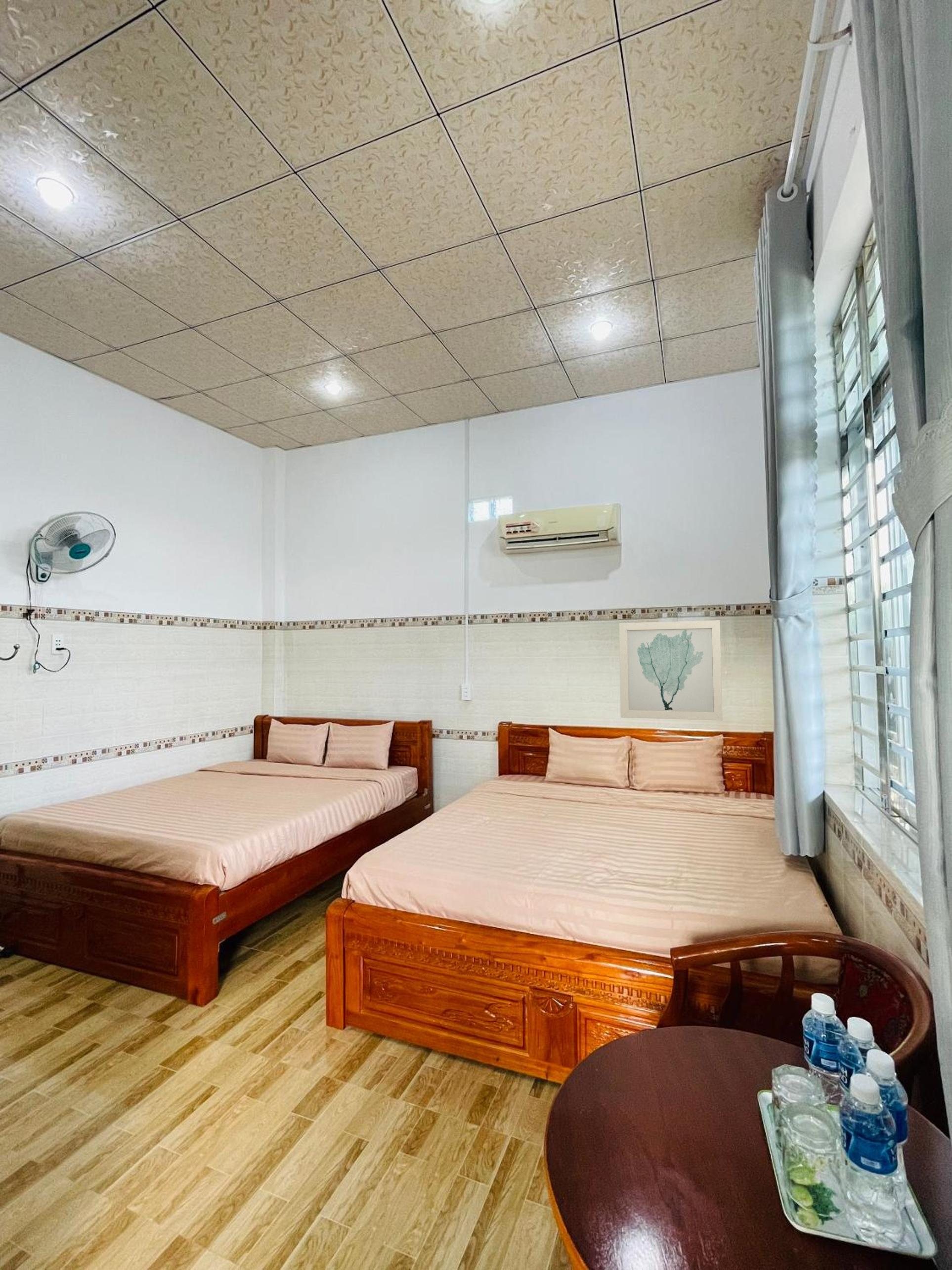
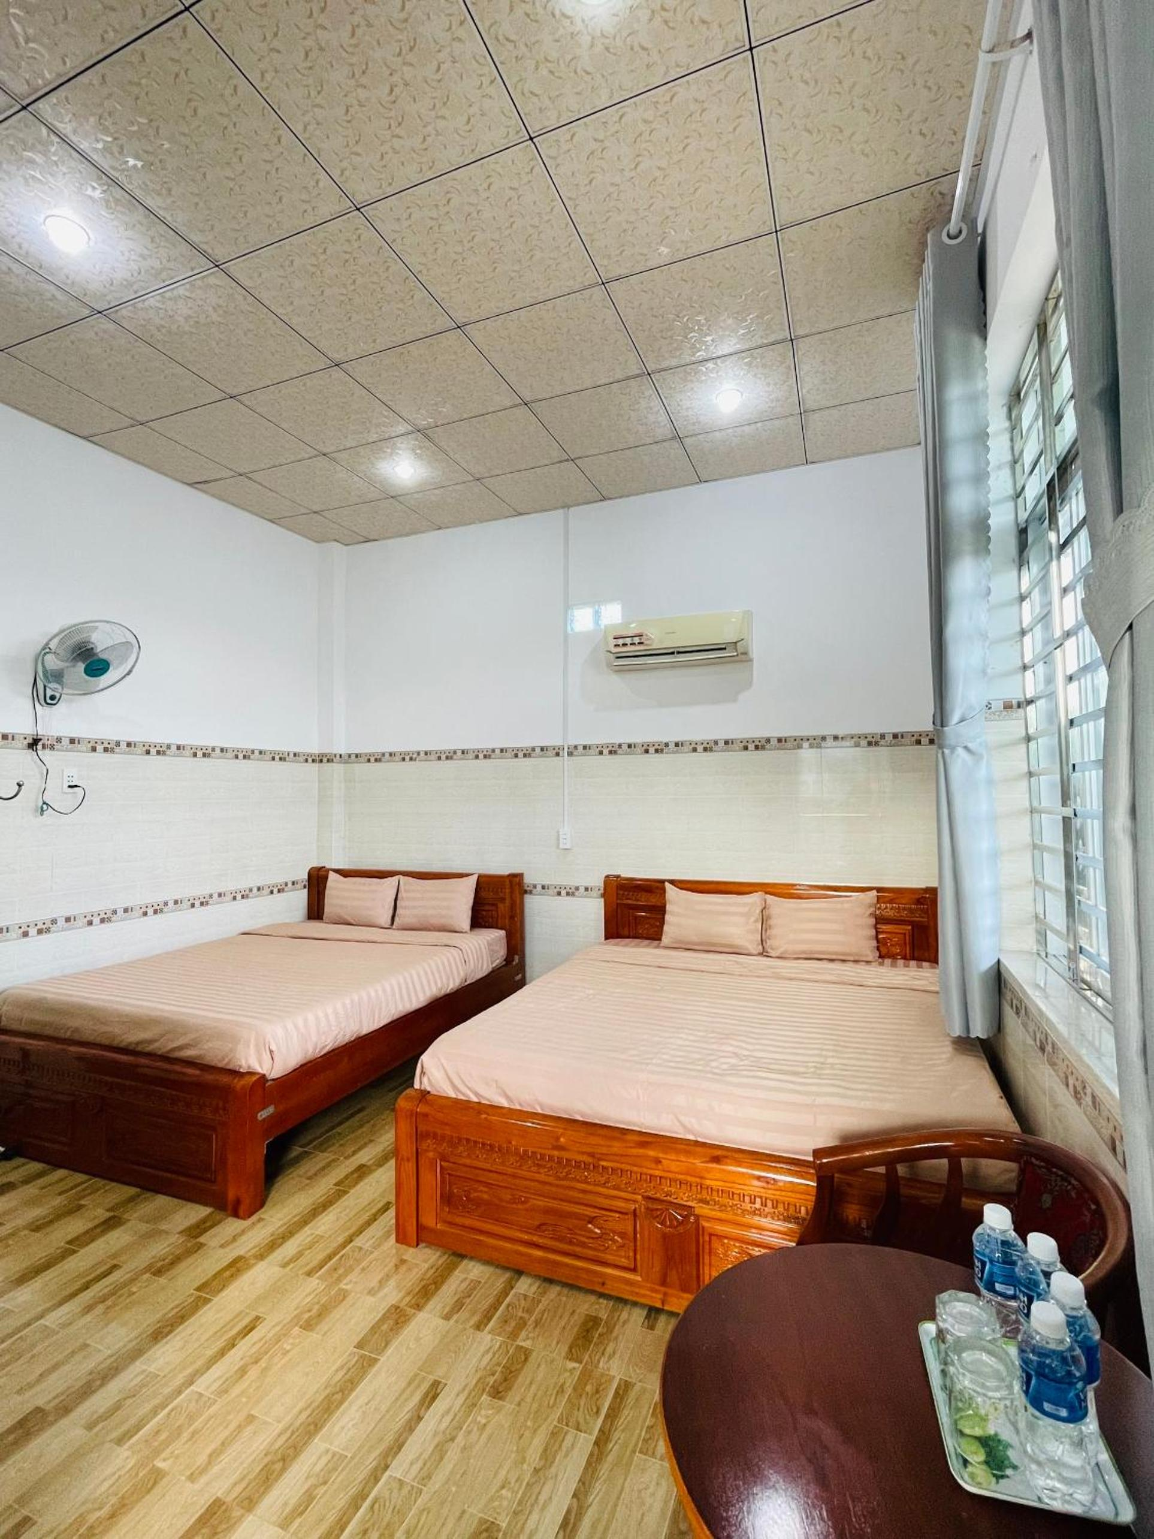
- wall art [618,620,723,721]
